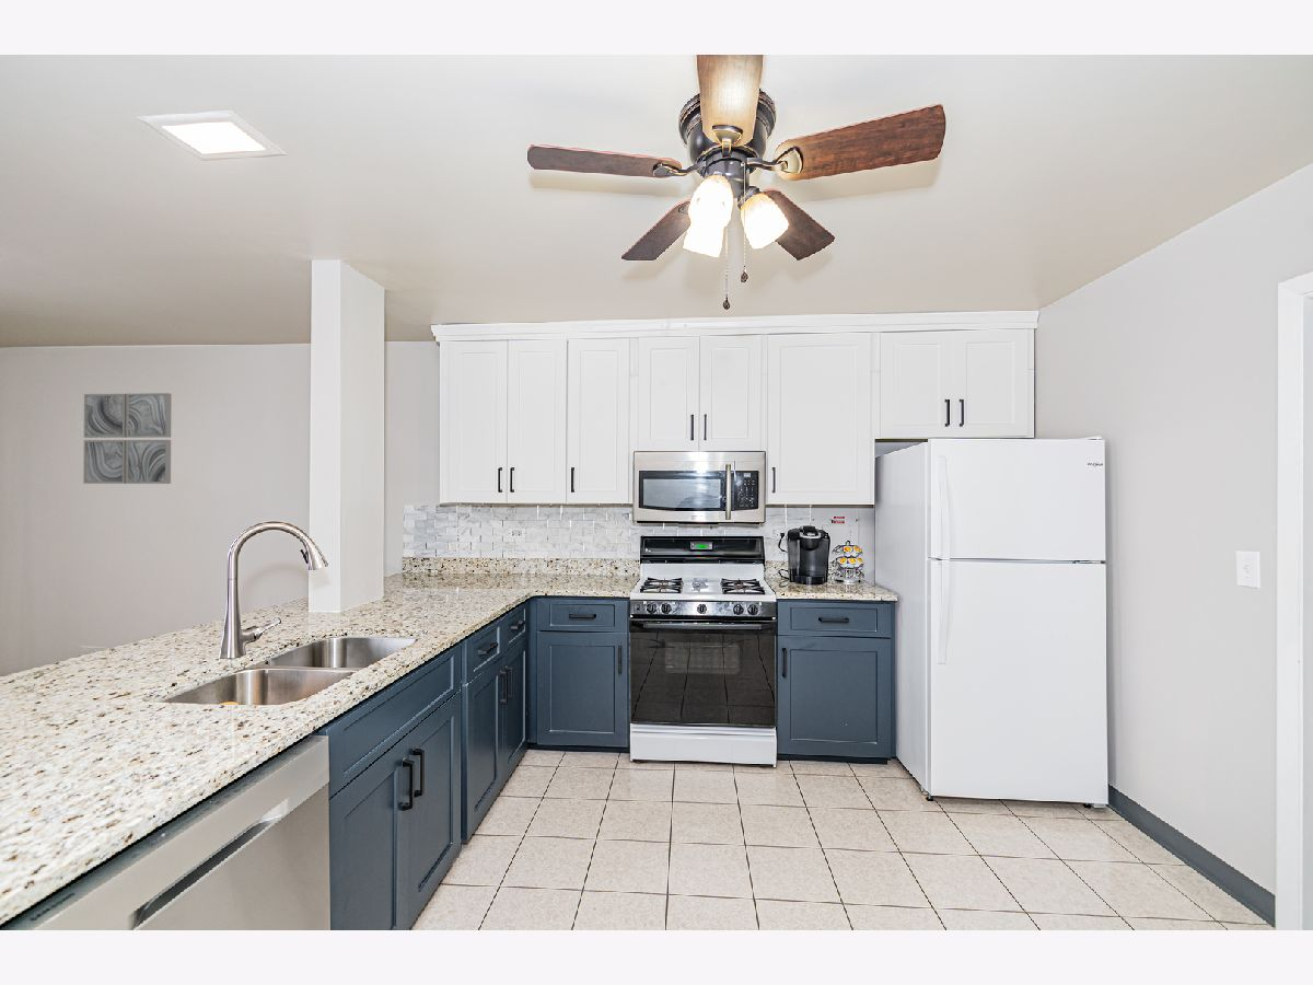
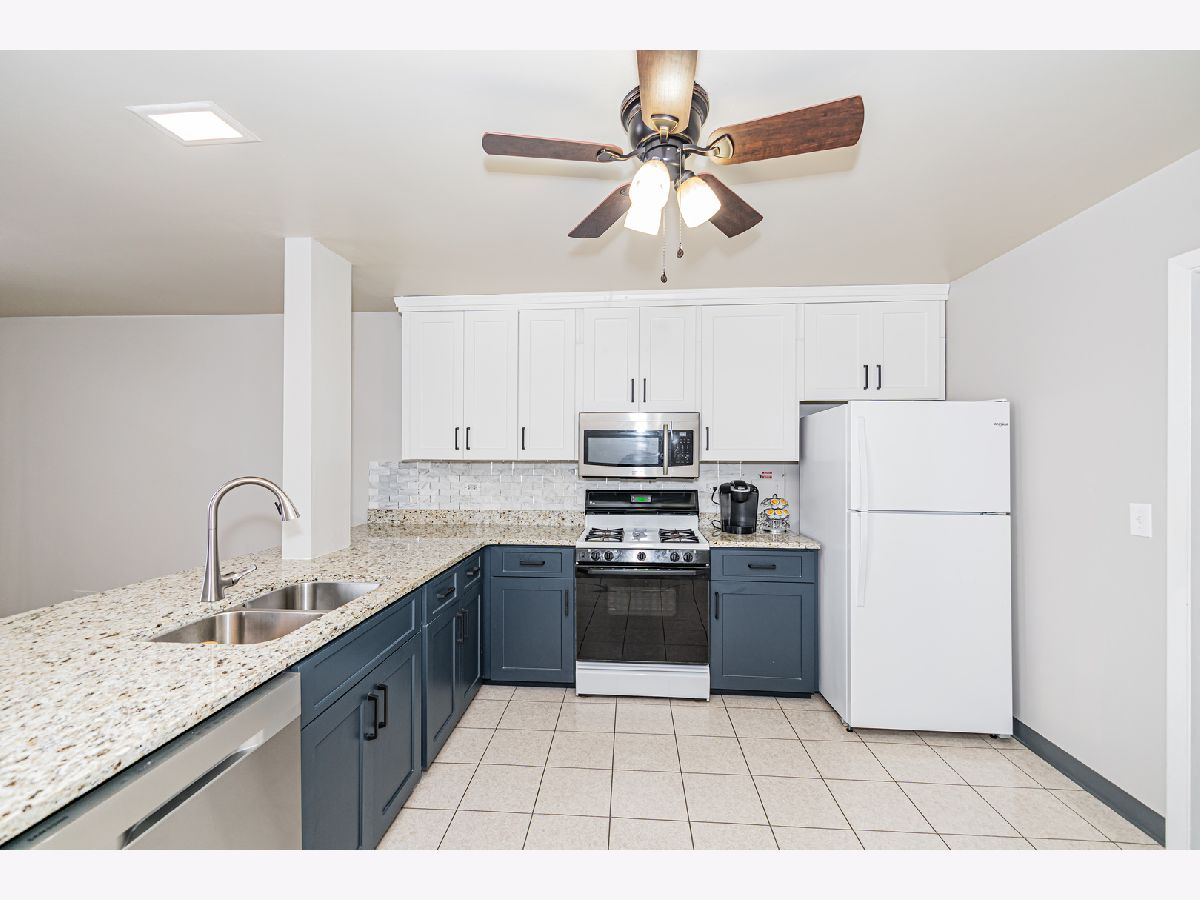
- wall art [82,392,173,485]
